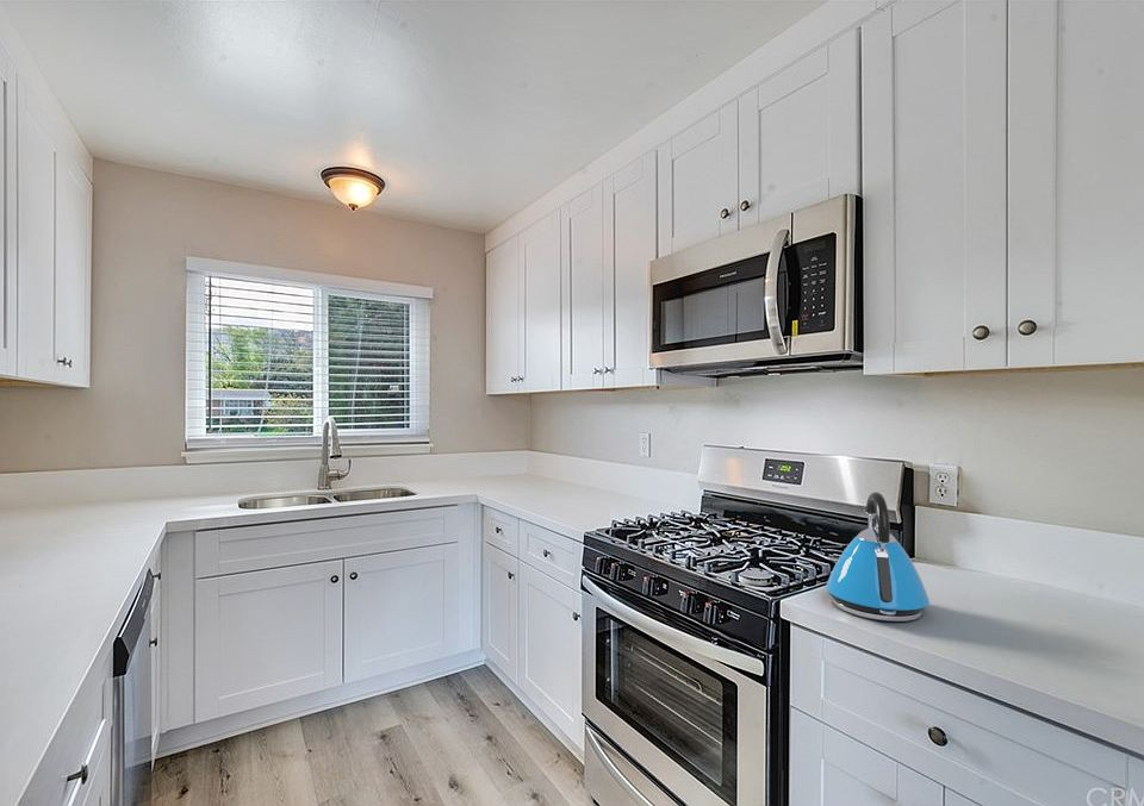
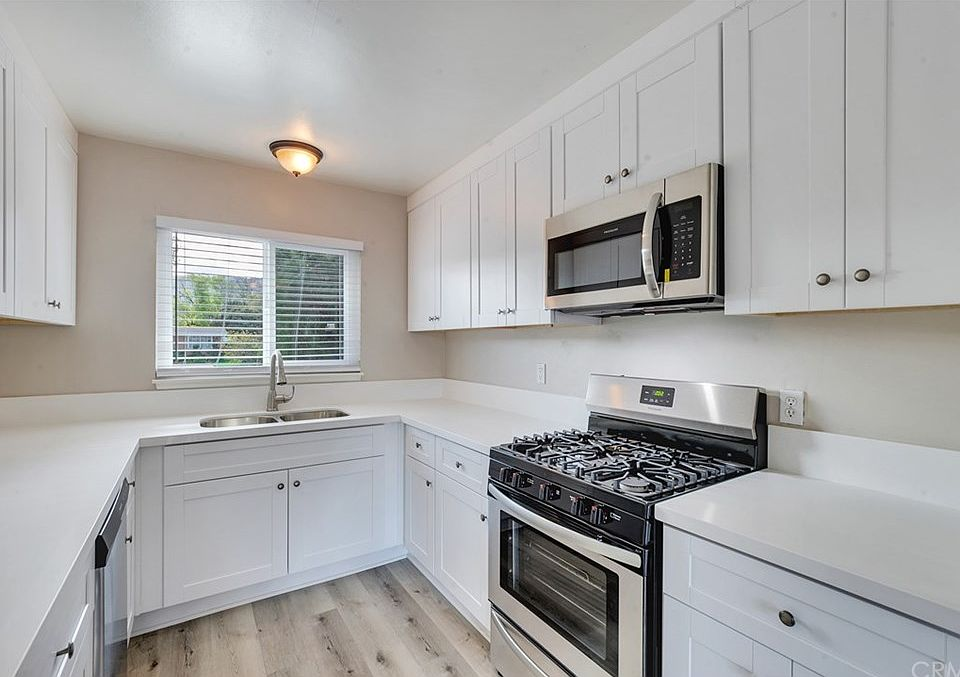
- kettle [825,491,931,623]
